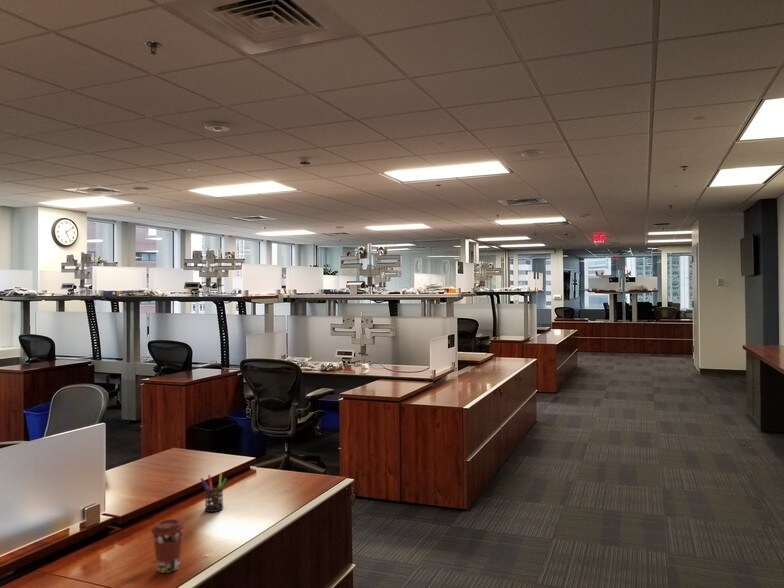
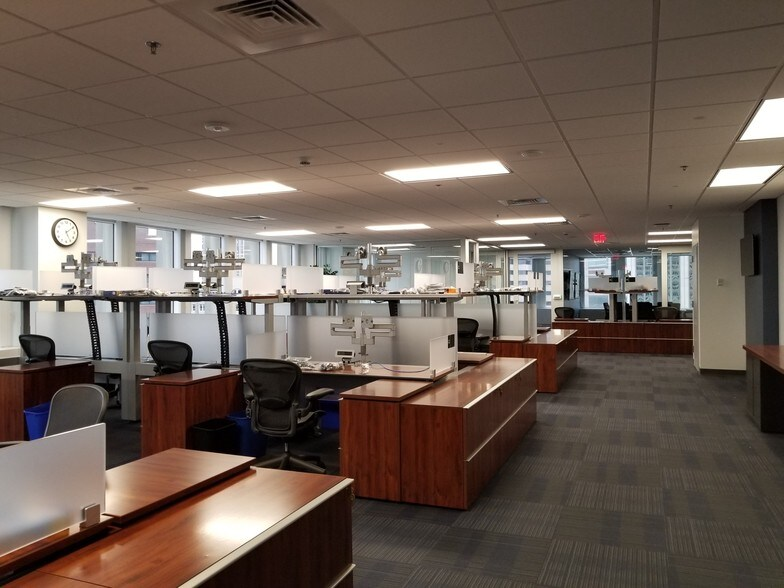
- pen holder [199,472,228,513]
- coffee cup [150,518,186,574]
